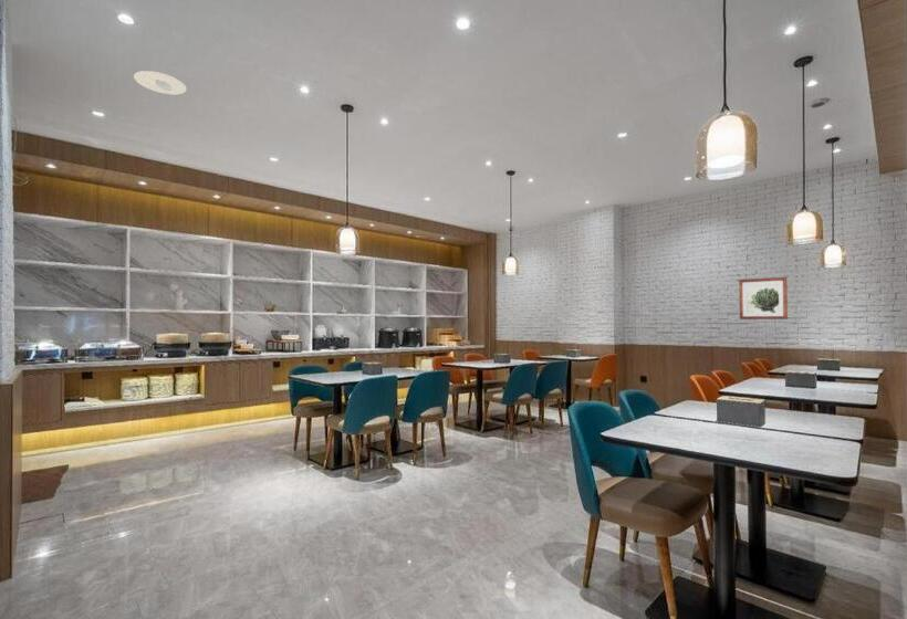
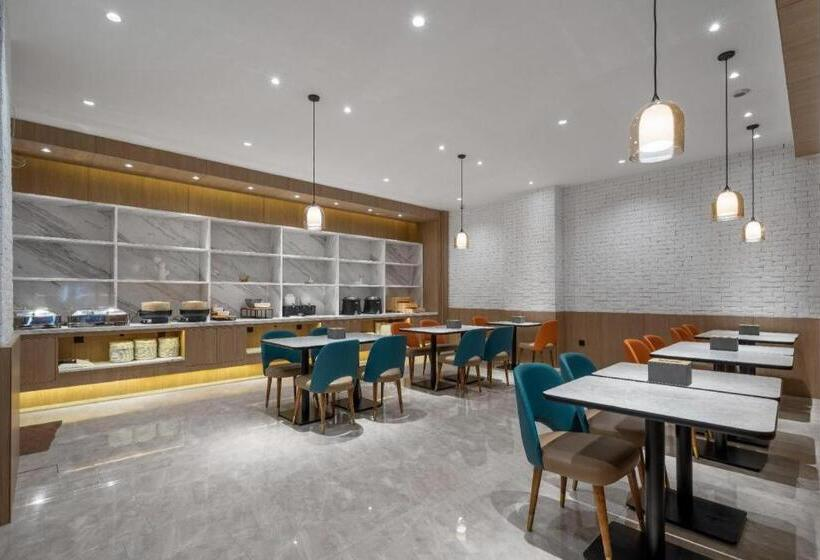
- wall art [738,276,789,321]
- recessed light [133,70,188,95]
